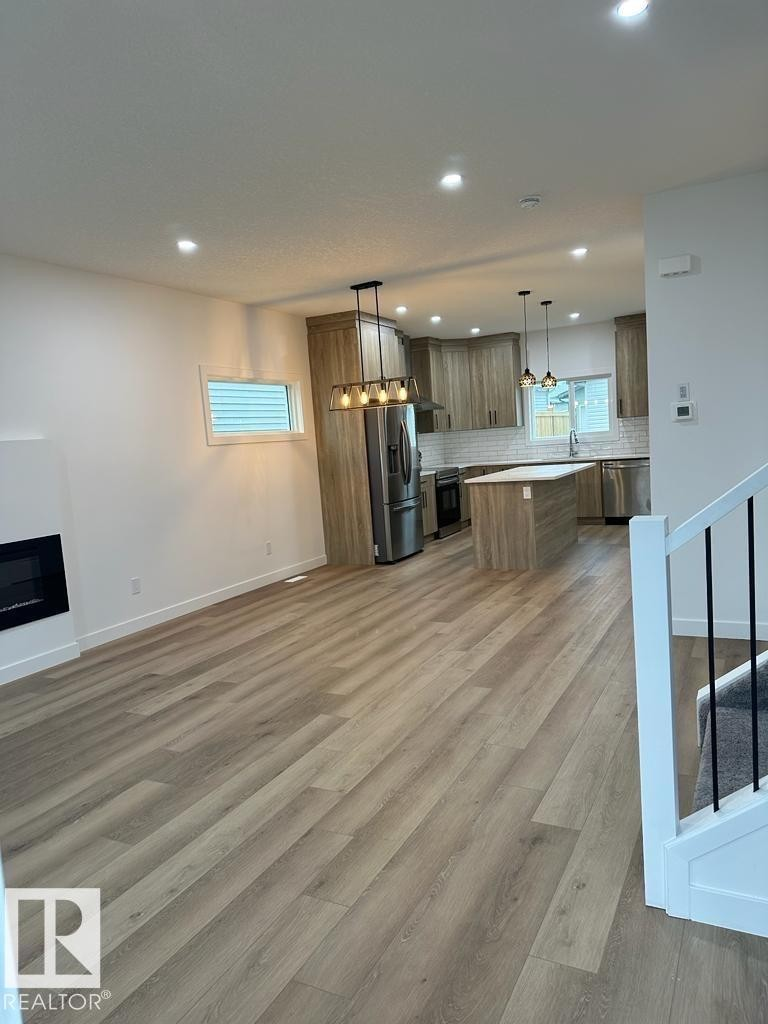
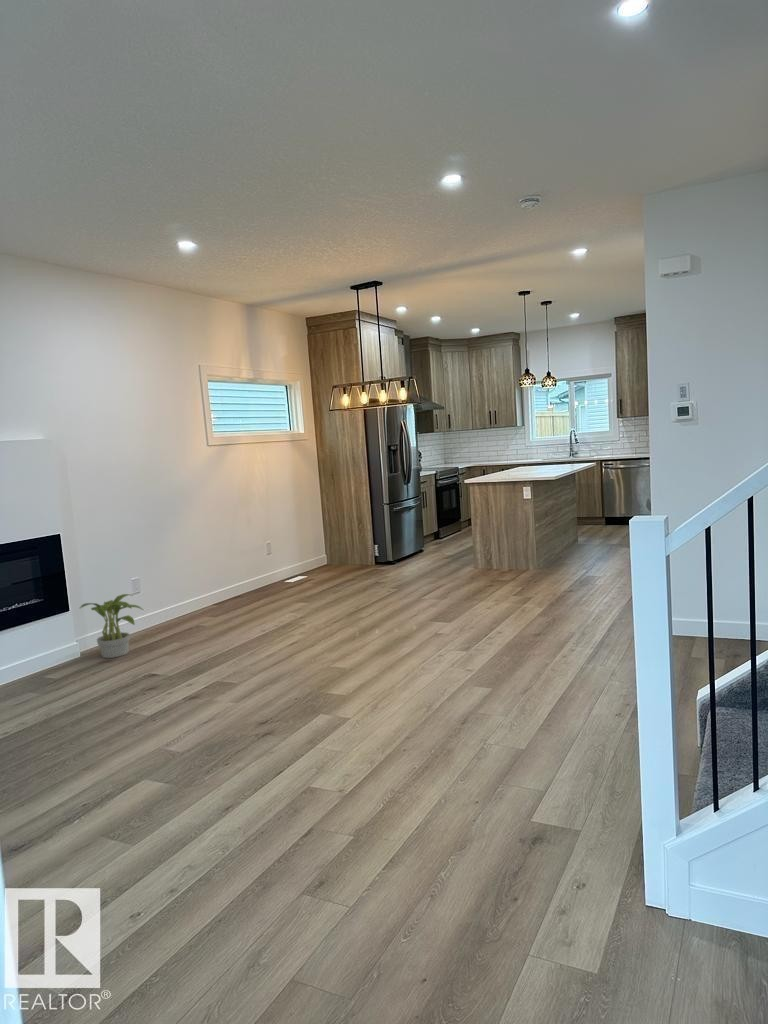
+ potted plant [78,593,145,659]
